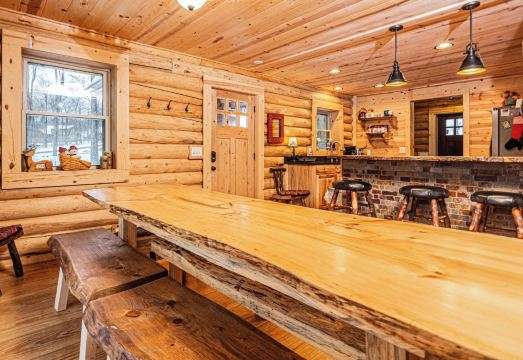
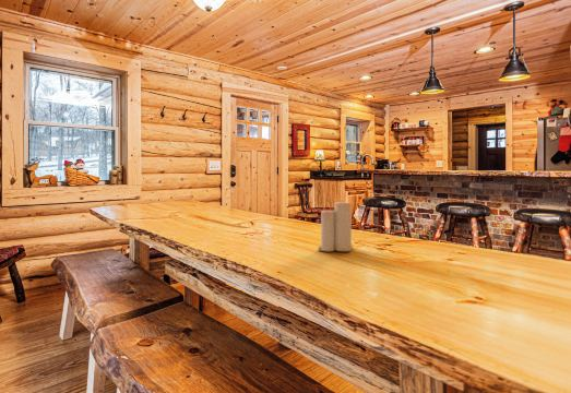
+ candle [317,201,354,252]
